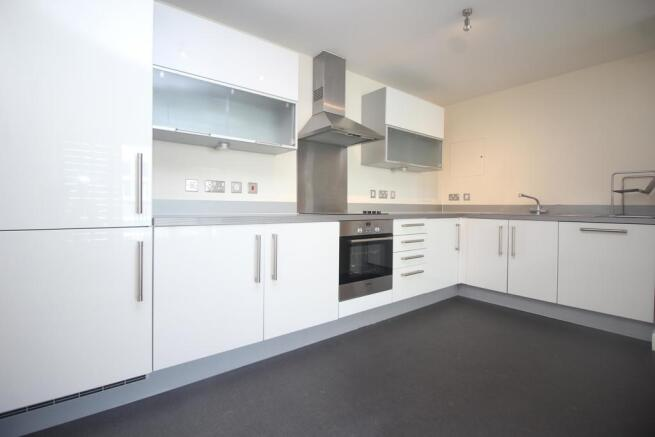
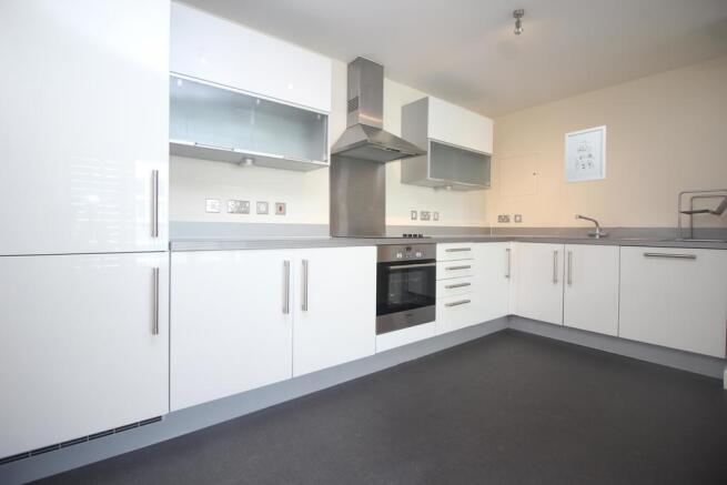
+ wall art [564,124,607,184]
